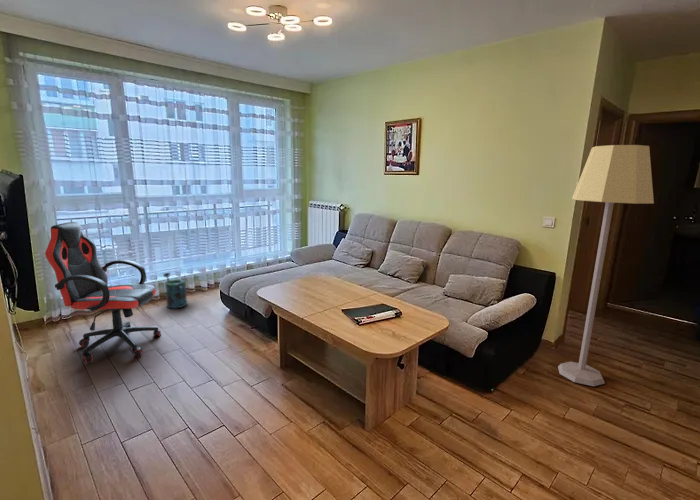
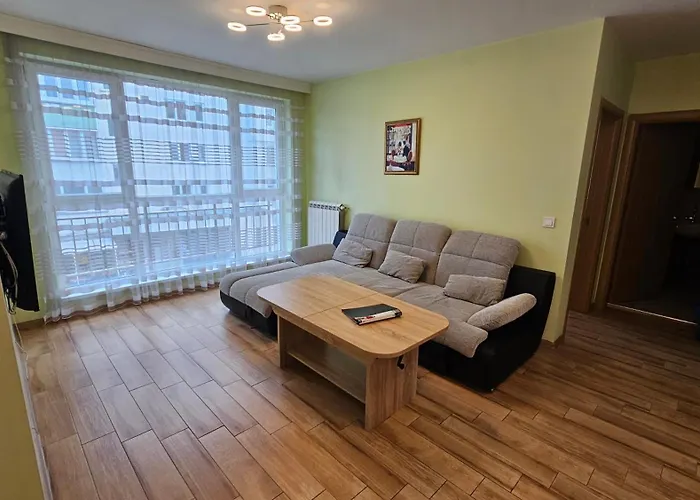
- lamp [557,144,655,387]
- watering can [162,272,188,309]
- chair [44,221,162,364]
